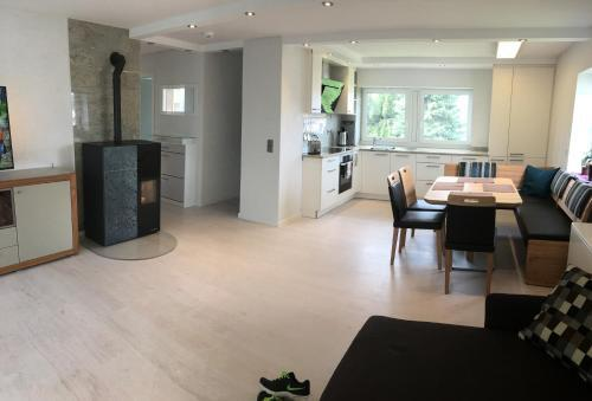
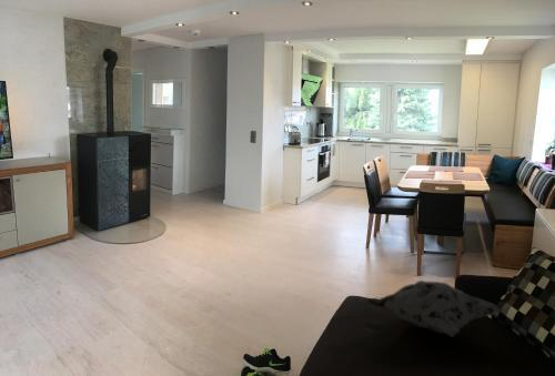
+ decorative pillow [365,280,502,338]
